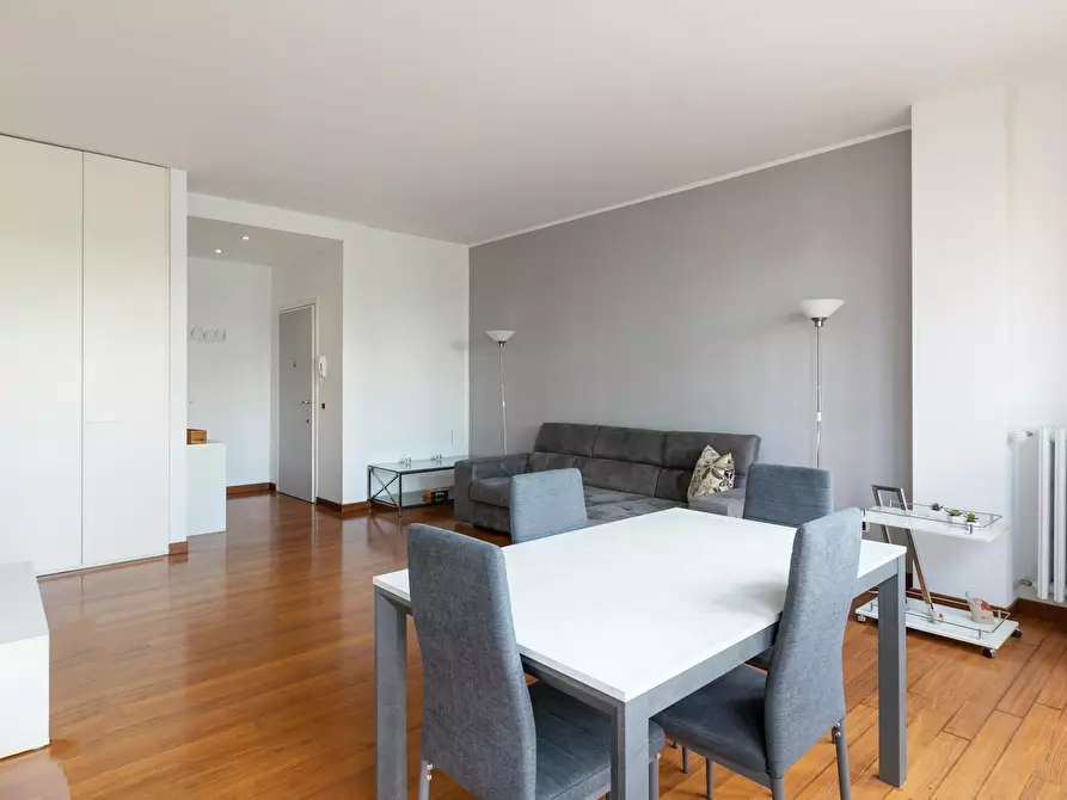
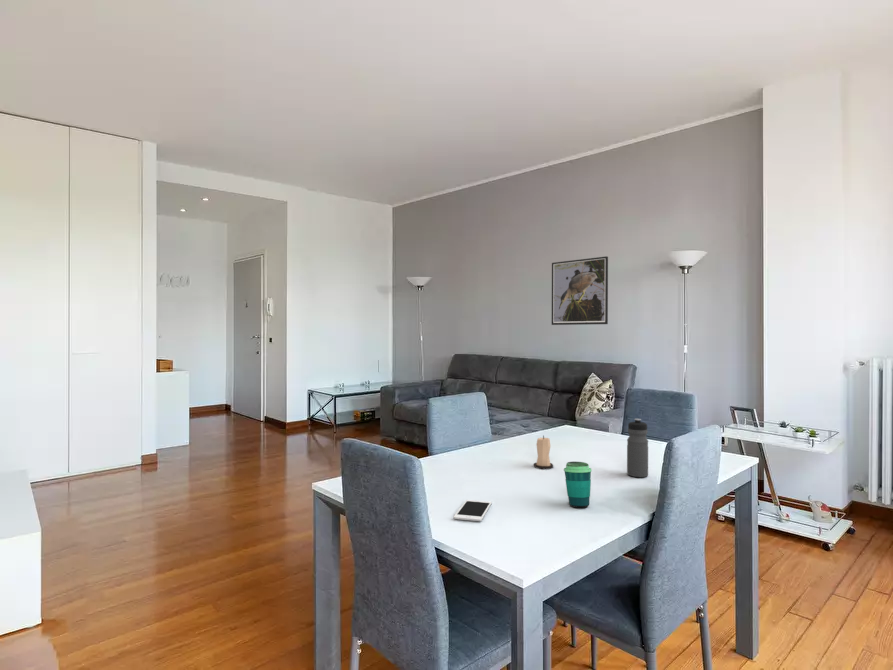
+ candle [533,434,554,470]
+ cup [563,461,593,509]
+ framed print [551,255,609,326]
+ cell phone [453,499,493,522]
+ water bottle [626,418,649,478]
